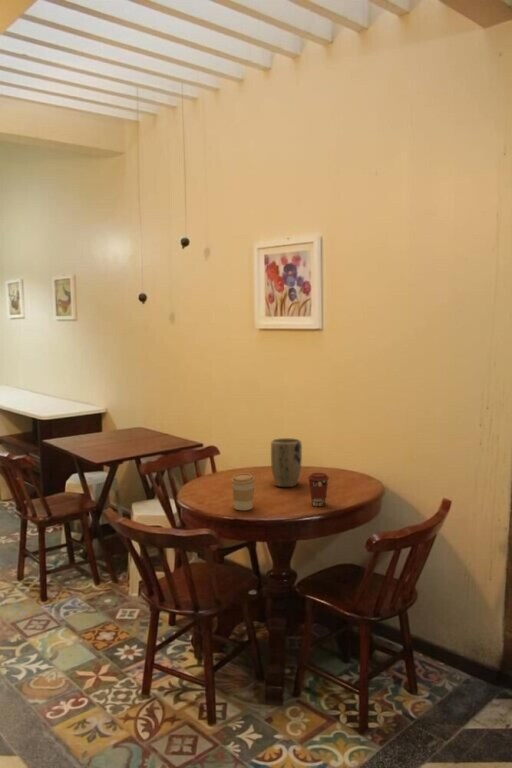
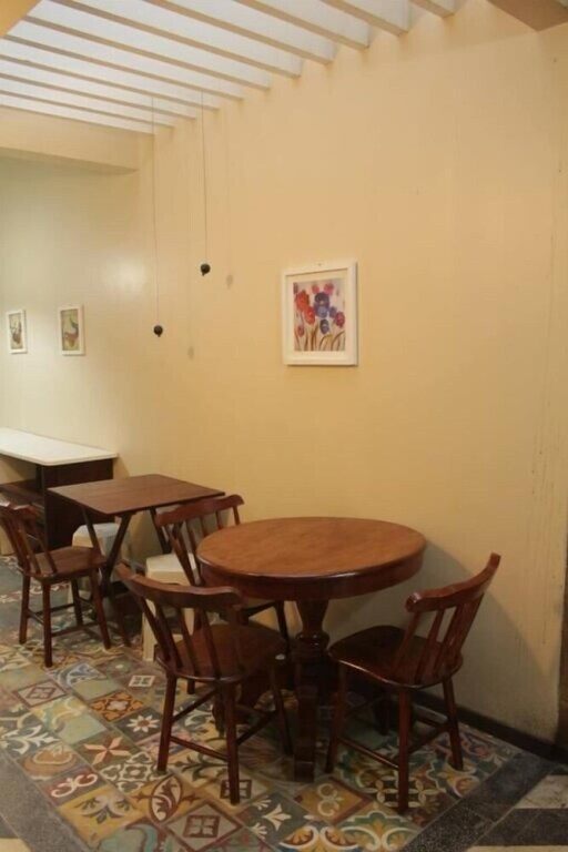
- plant pot [270,437,303,488]
- coffee cup [307,472,330,507]
- coffee cup [230,472,256,511]
